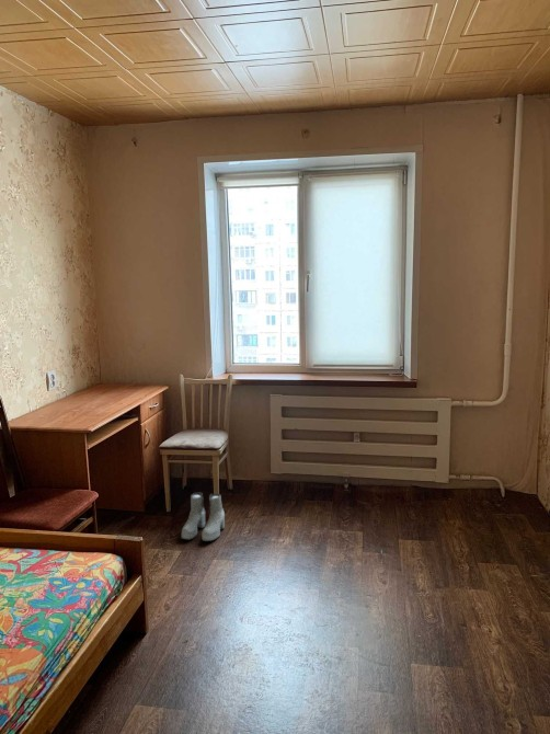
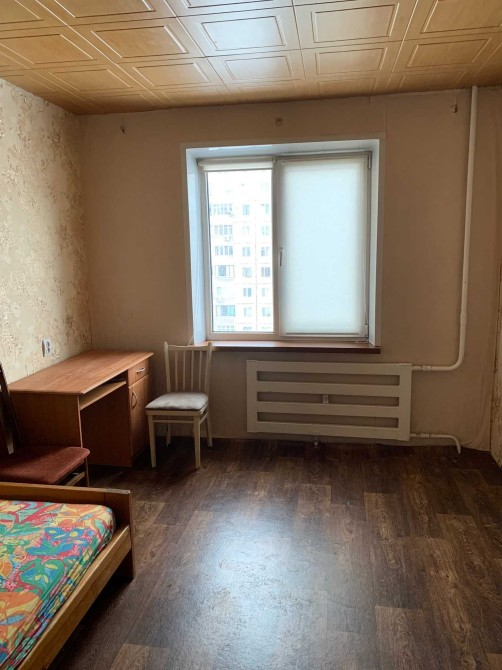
- boots [181,492,226,542]
